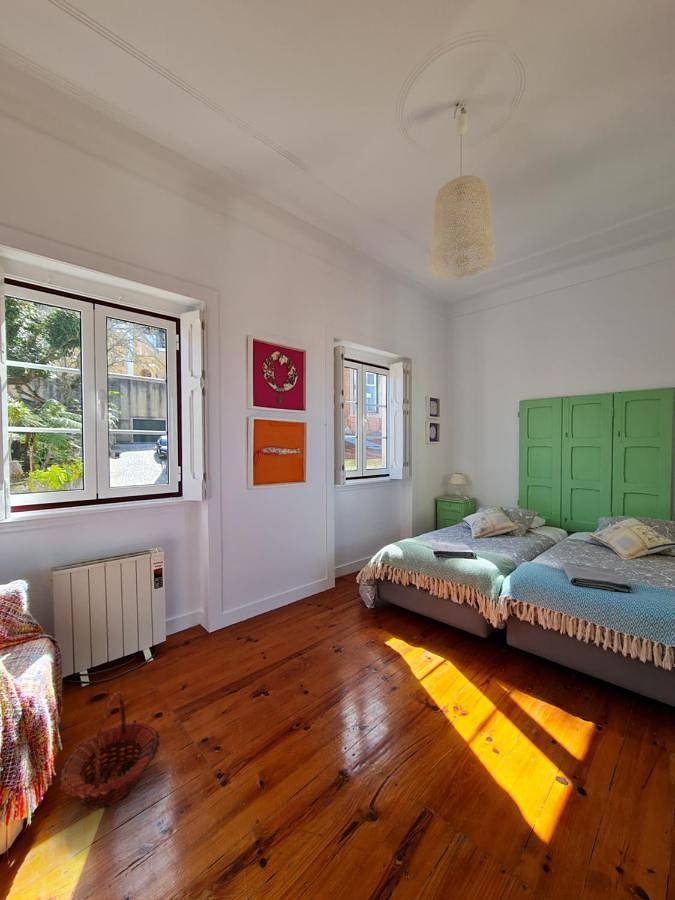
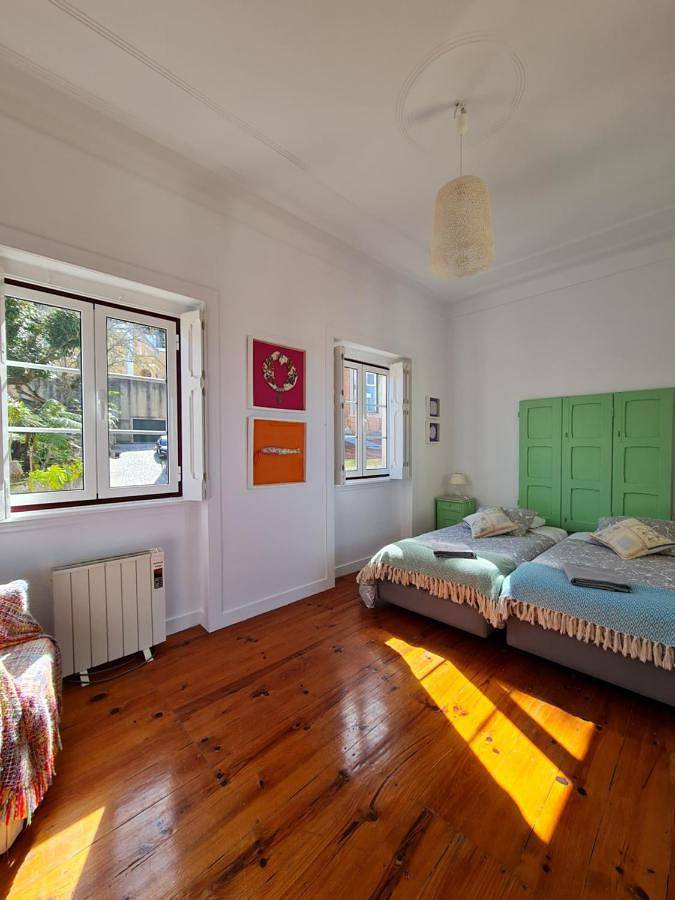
- basket [56,690,161,810]
